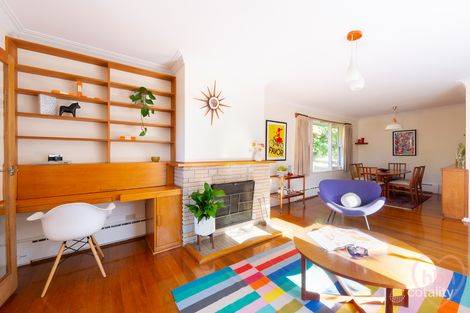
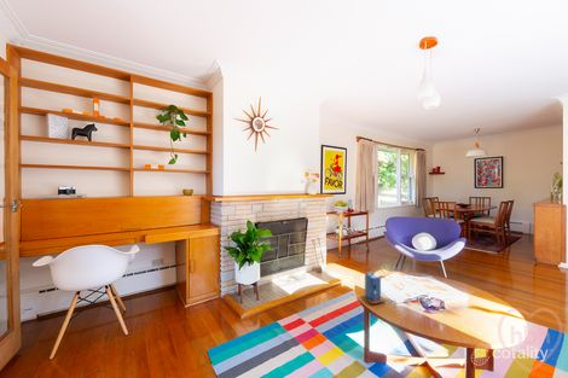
+ candle [359,269,387,306]
